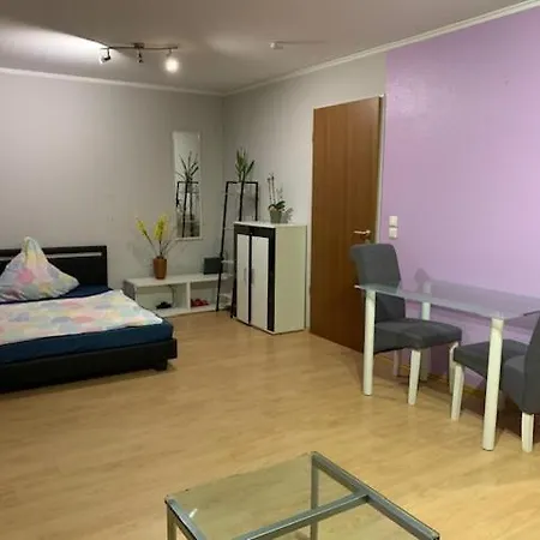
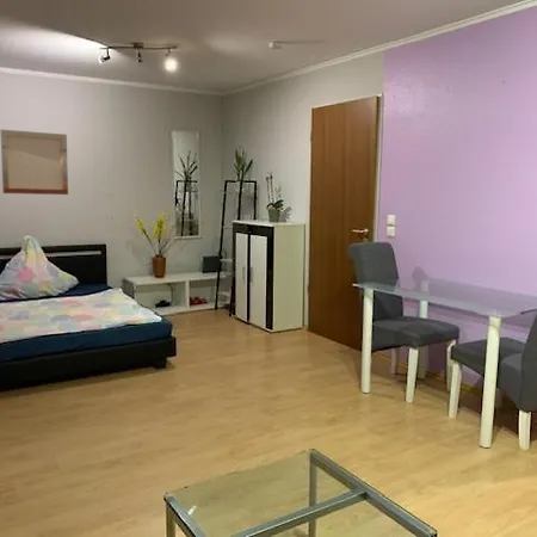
+ wall art [0,129,69,196]
